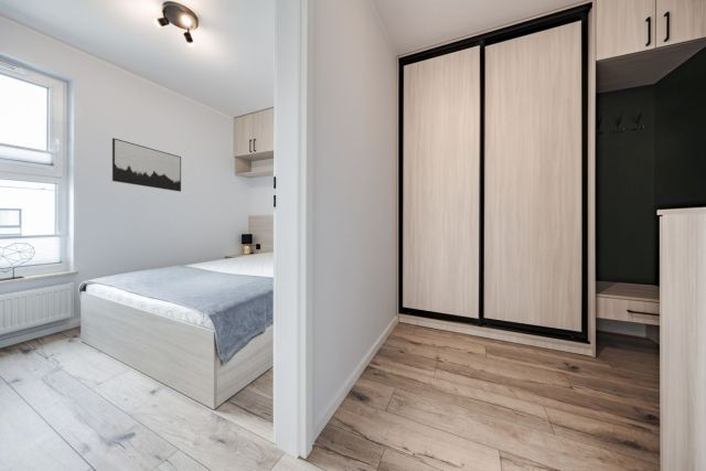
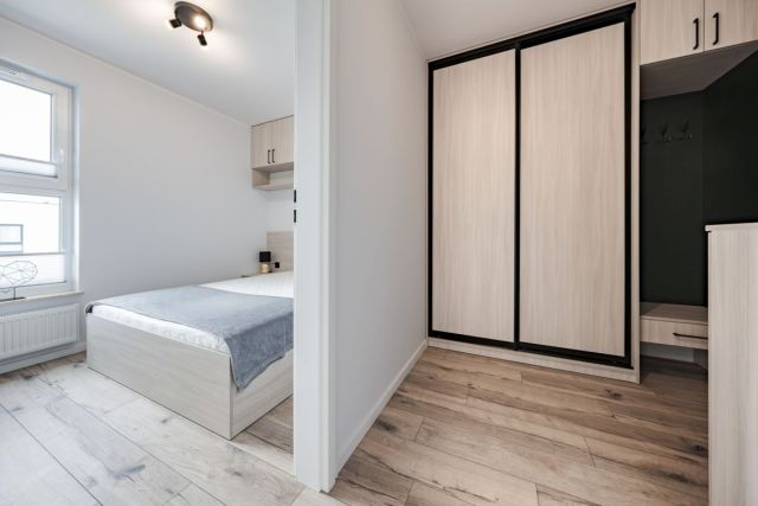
- wall art [111,137,182,193]
